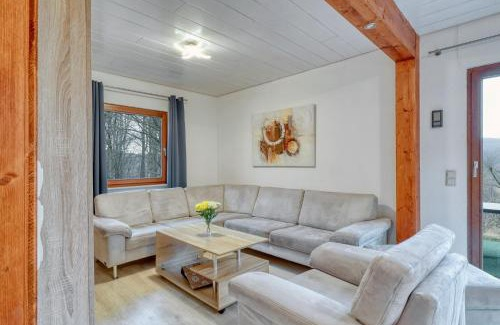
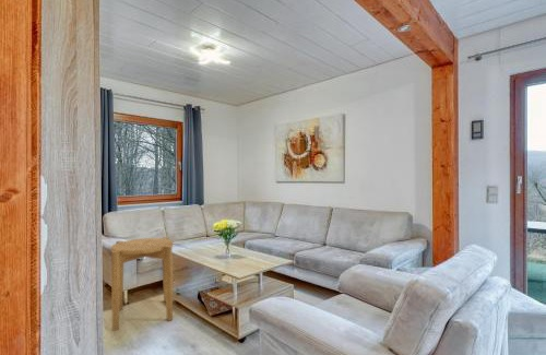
+ side table [110,236,174,332]
